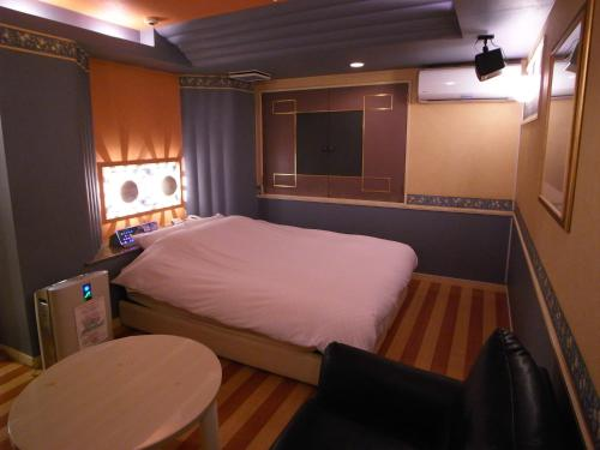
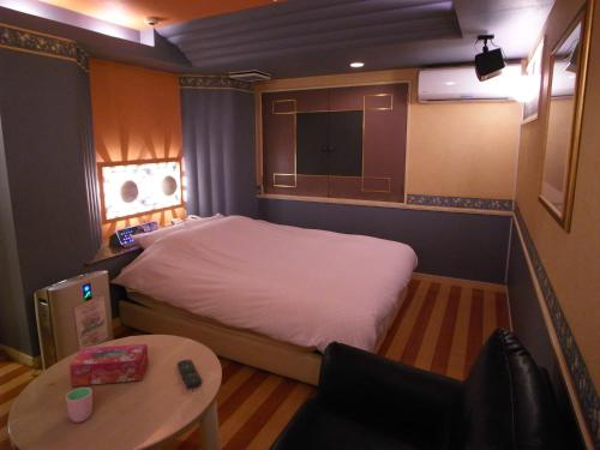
+ tissue box [68,343,150,388]
+ cup [65,386,94,424]
+ remote control [176,359,203,389]
